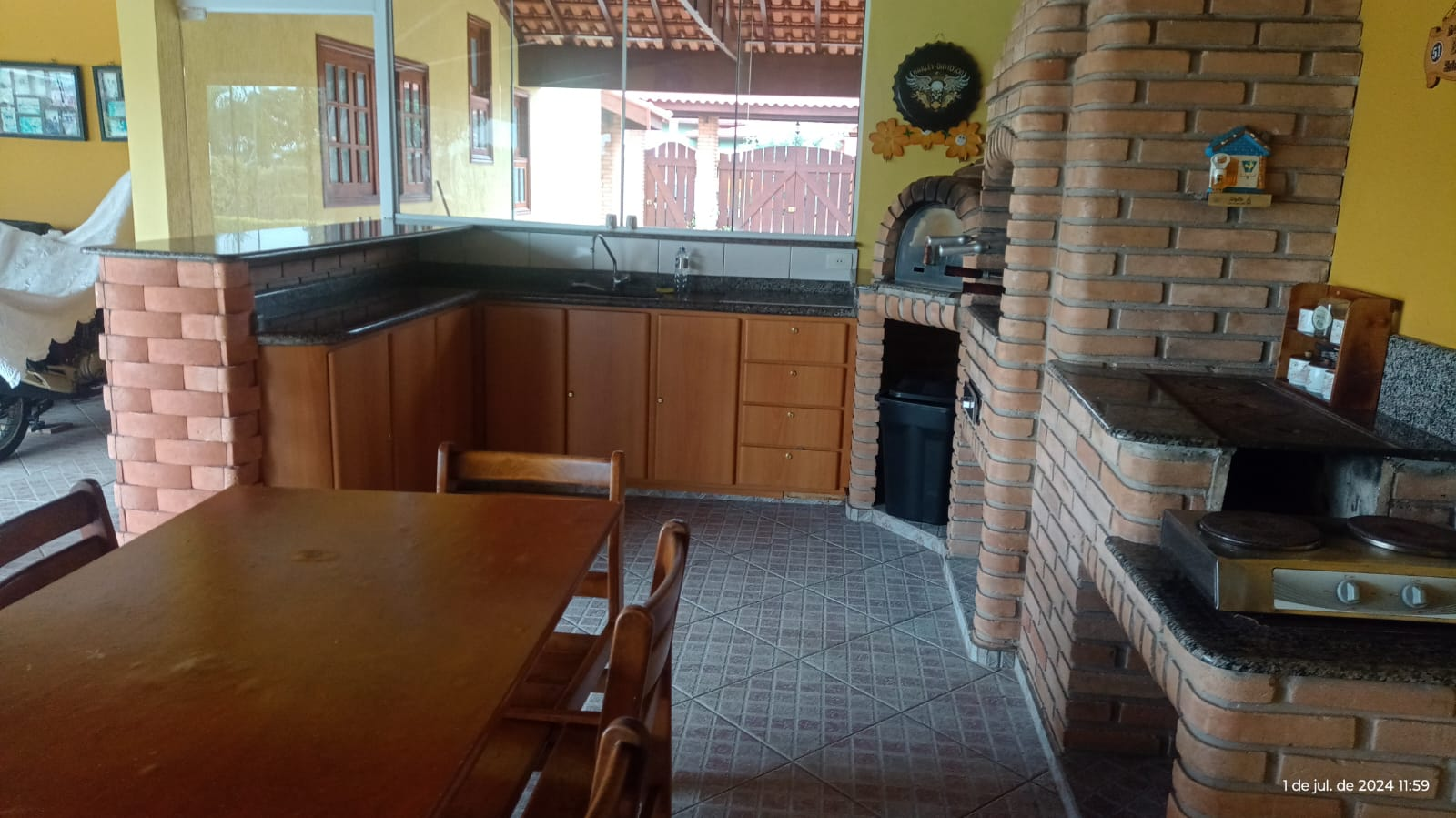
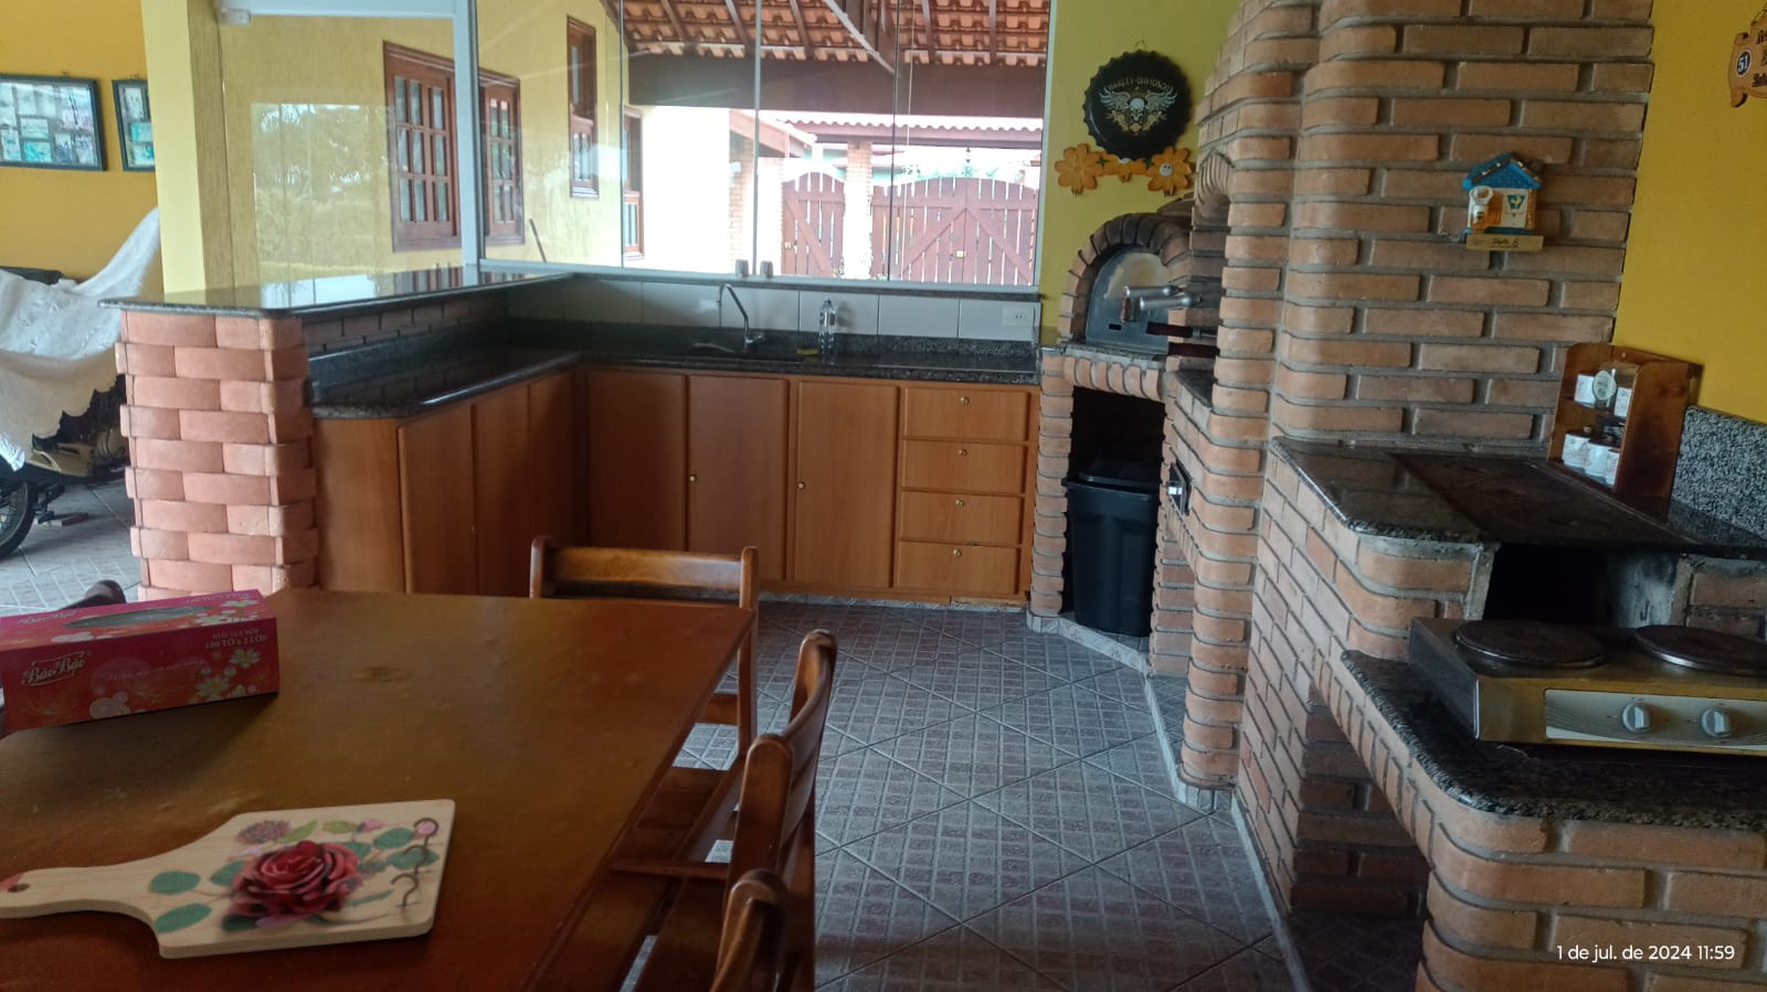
+ cutting board [0,798,456,960]
+ tissue box [0,588,282,734]
